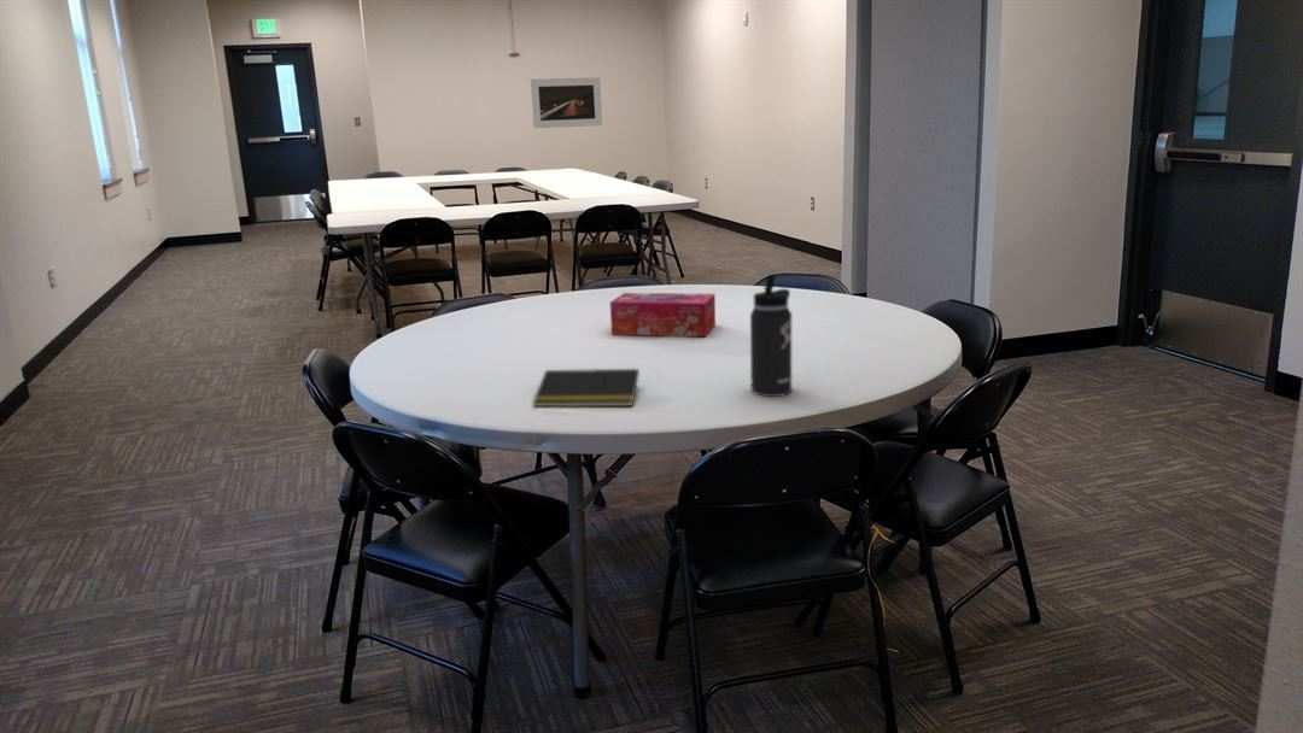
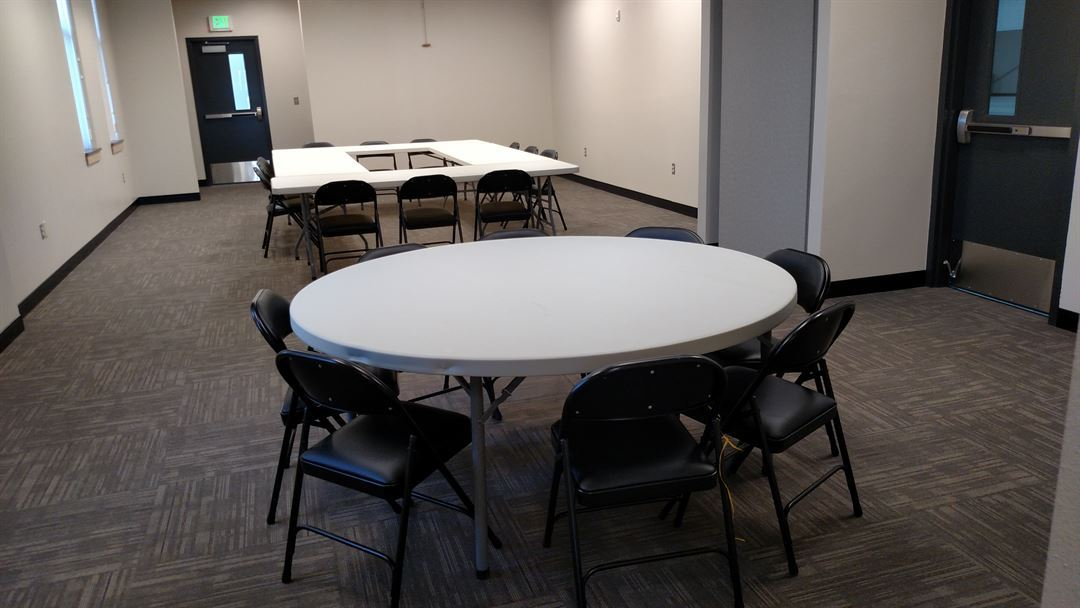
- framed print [530,76,603,129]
- tissue box [609,292,717,338]
- notepad [532,368,641,407]
- thermos bottle [749,274,794,398]
